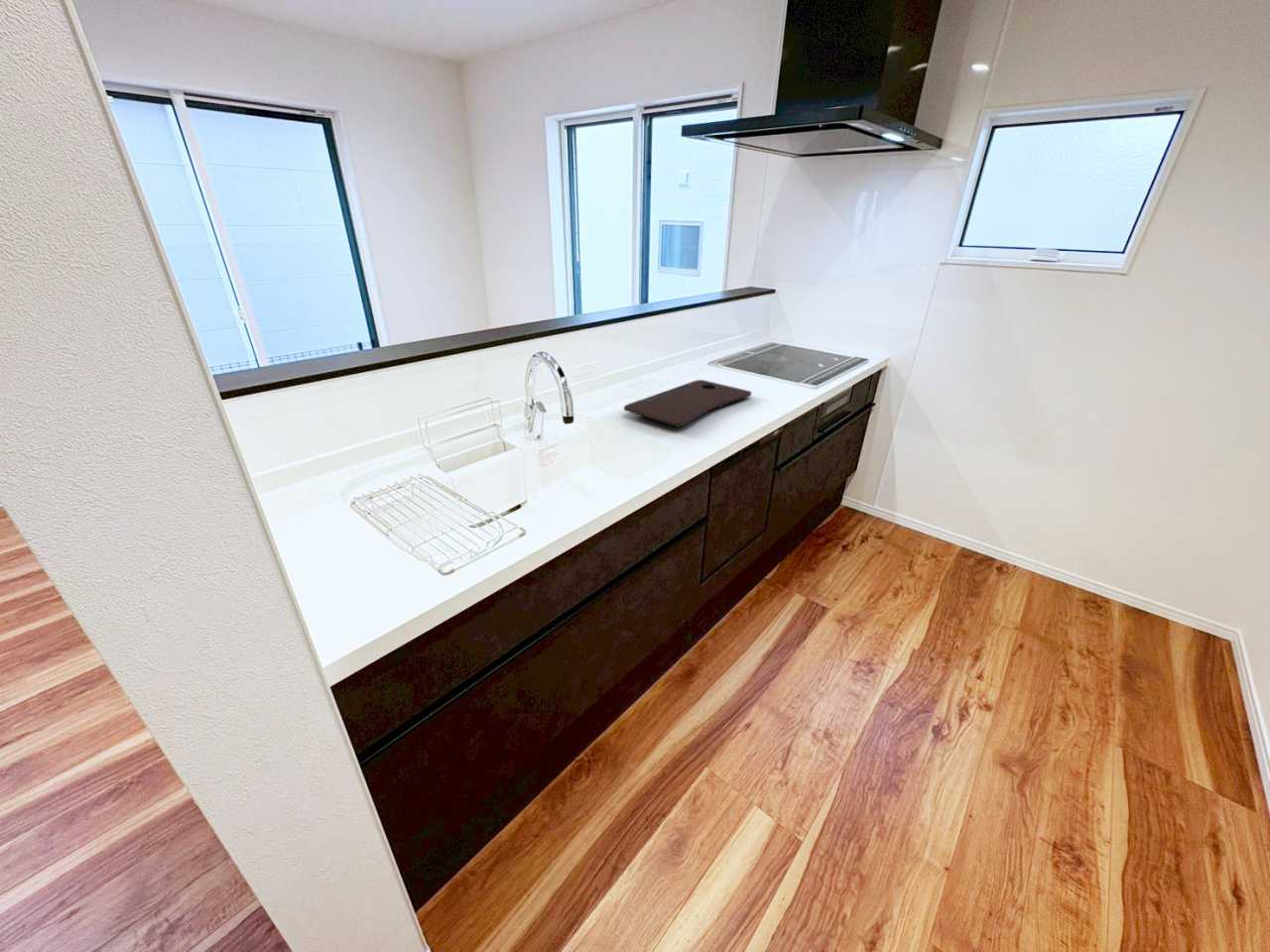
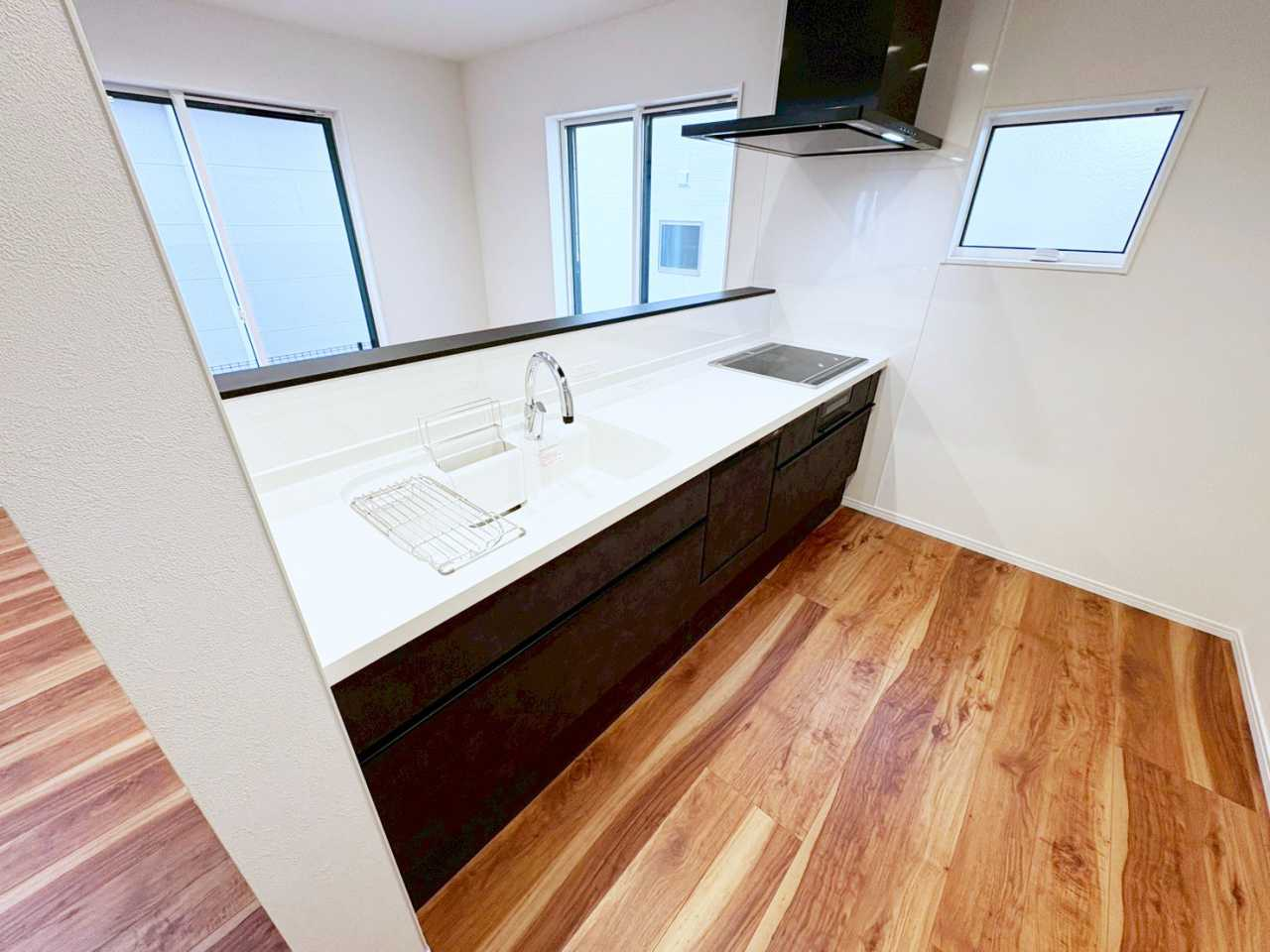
- cutting board [623,379,752,428]
